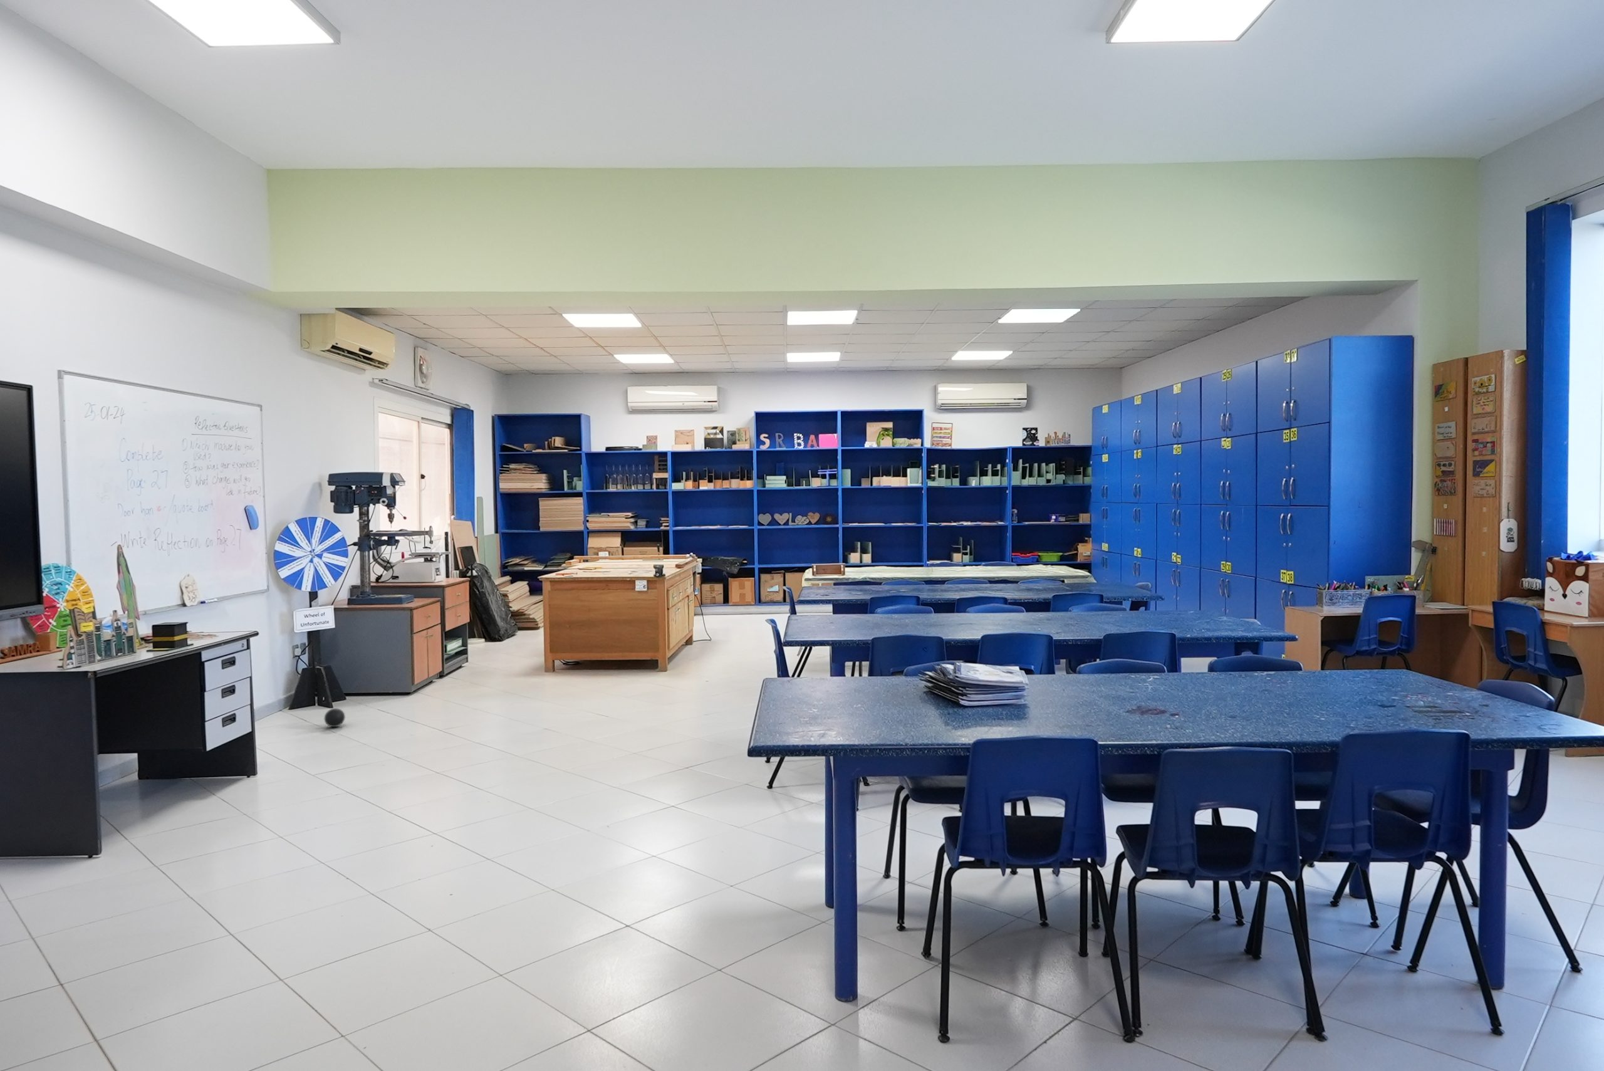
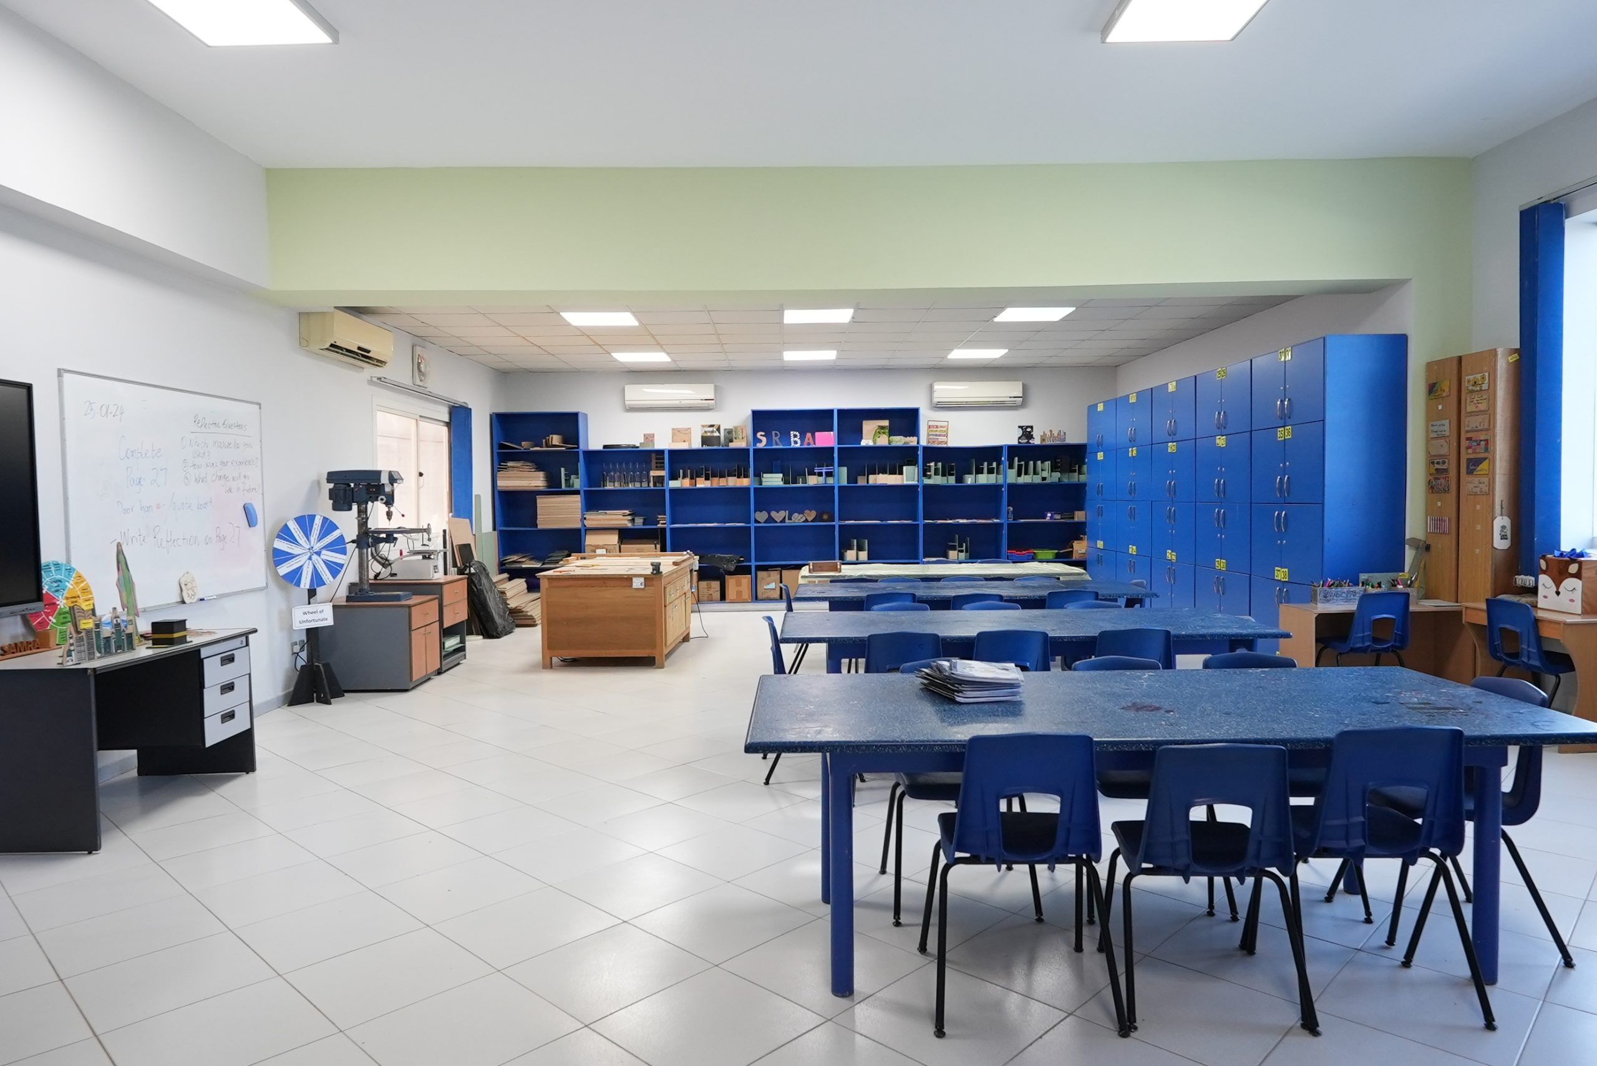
- ball [323,708,345,728]
